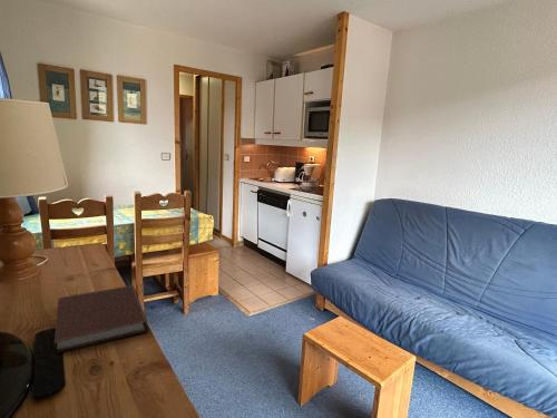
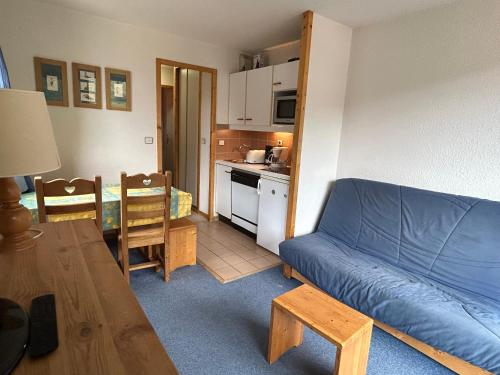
- notebook [53,284,148,353]
